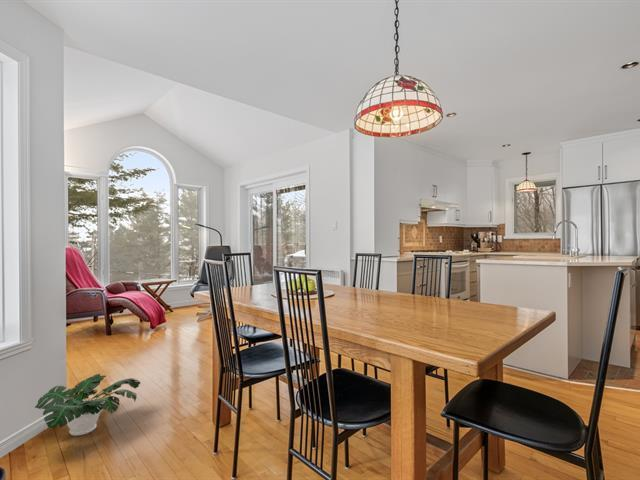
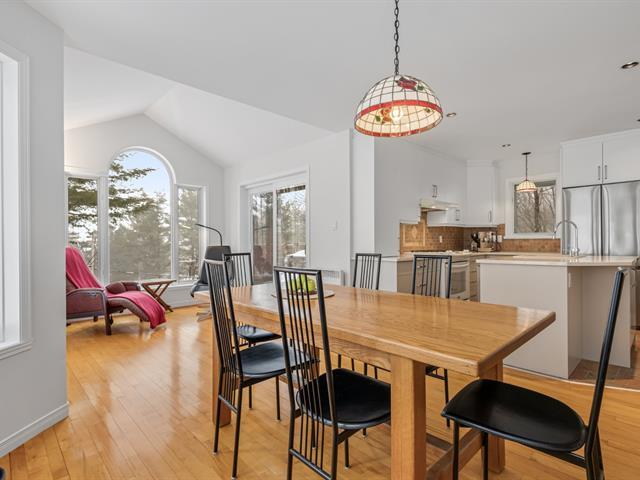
- potted plant [34,373,141,437]
